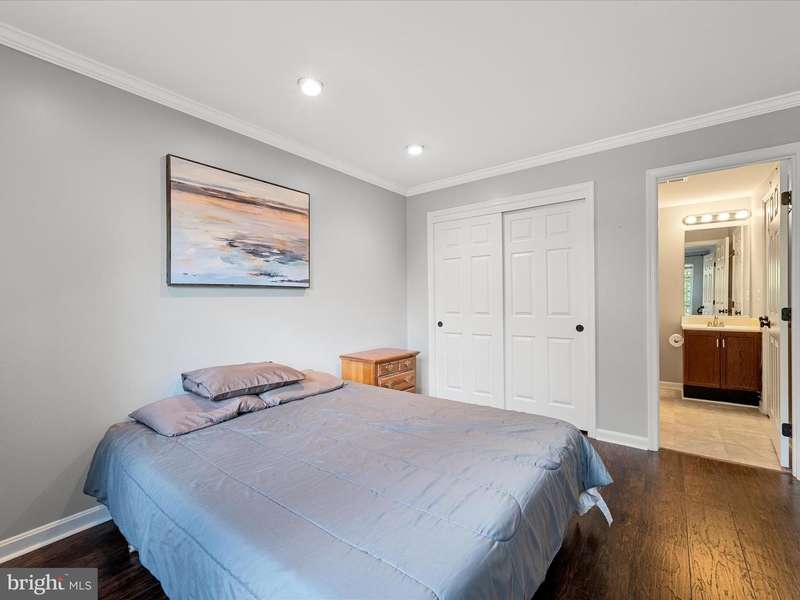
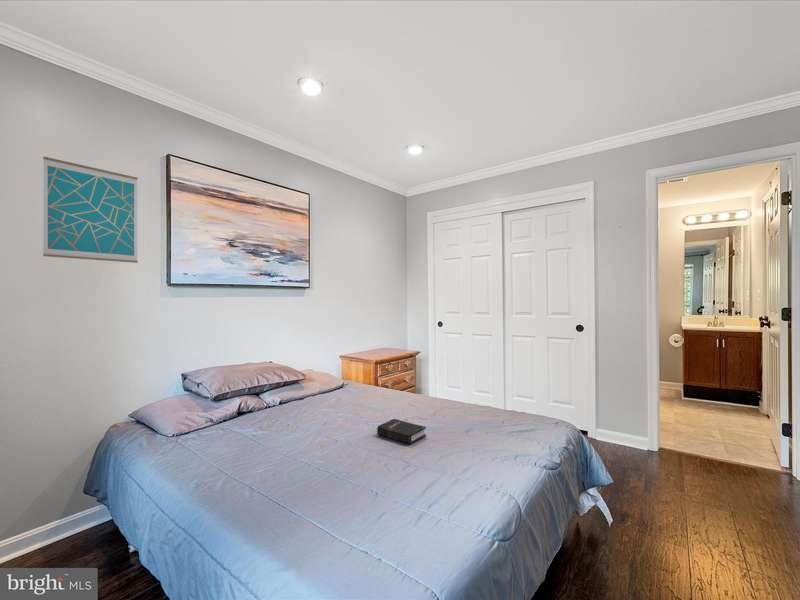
+ hardback book [376,418,427,445]
+ wall art [42,156,139,264]
